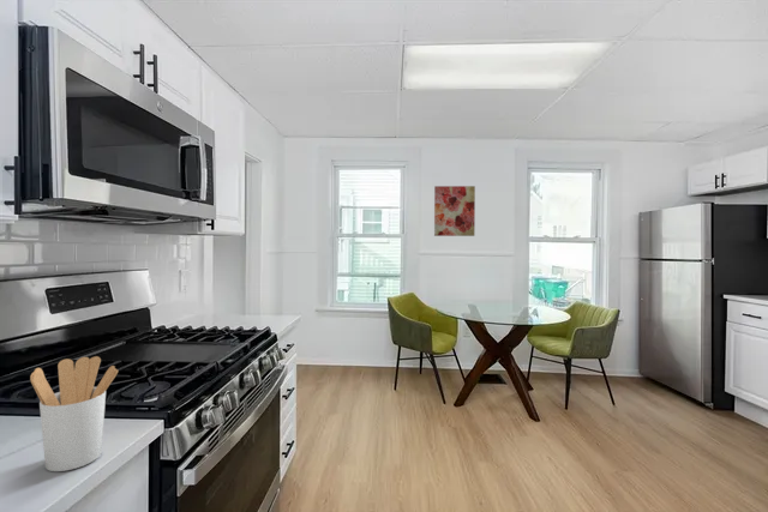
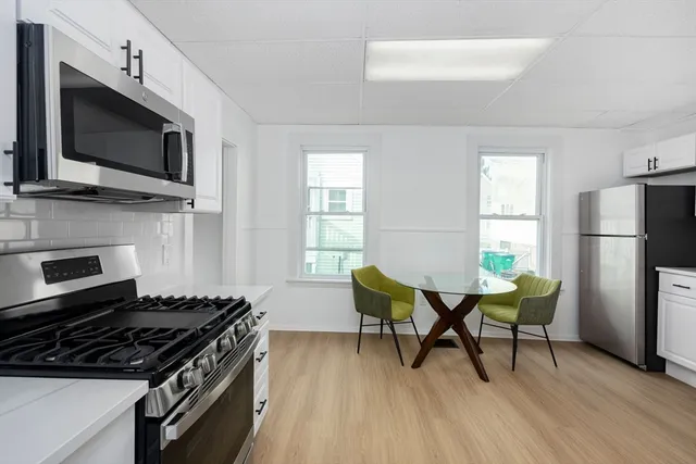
- wall art [433,185,476,237]
- utensil holder [29,355,119,472]
